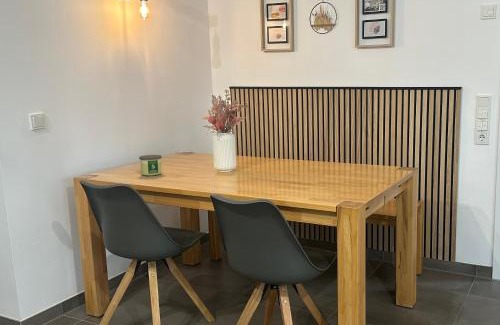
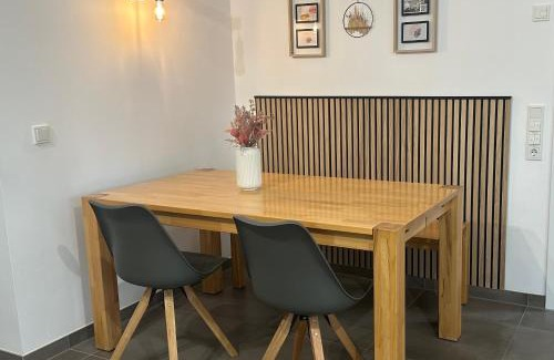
- candle [138,154,163,177]
